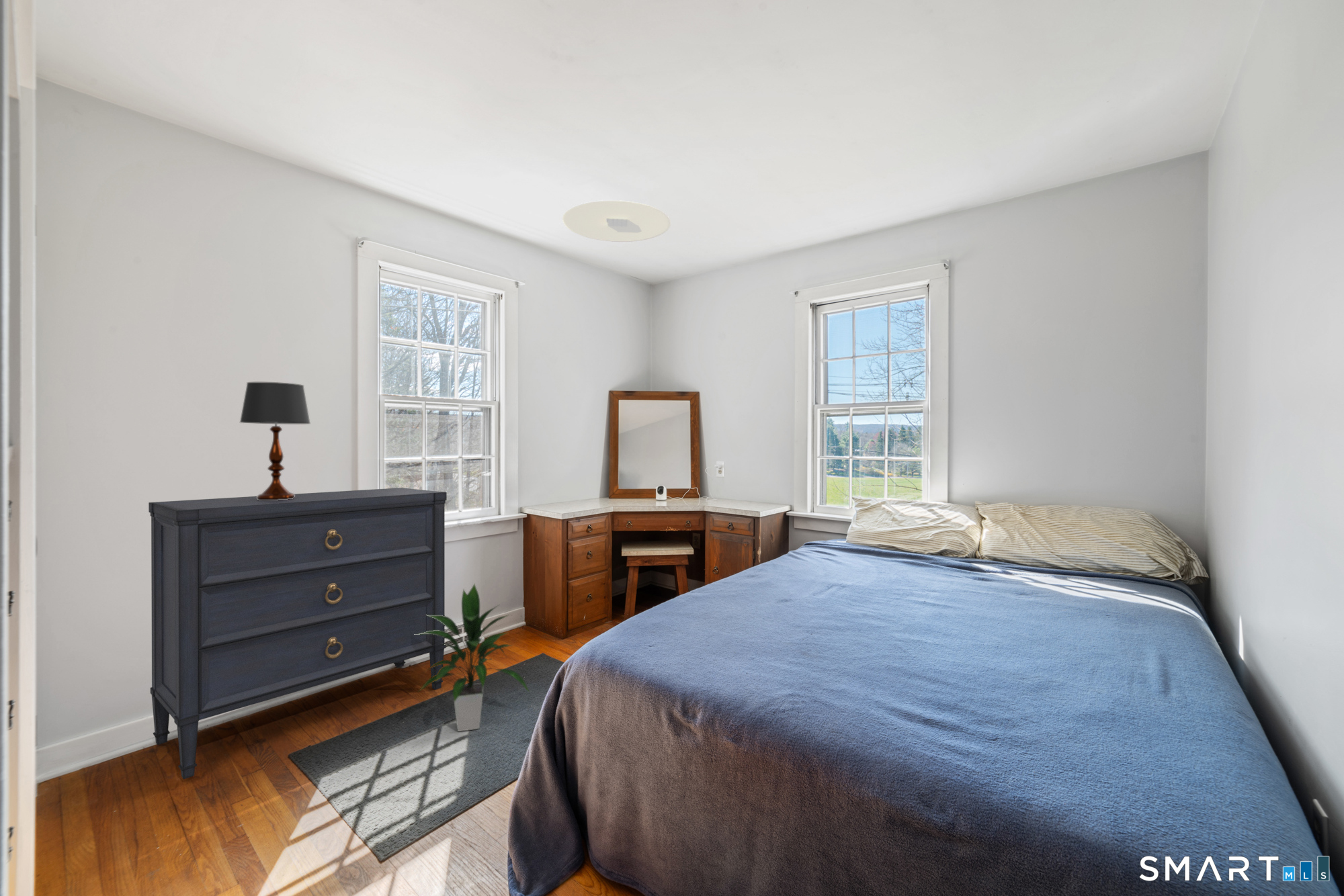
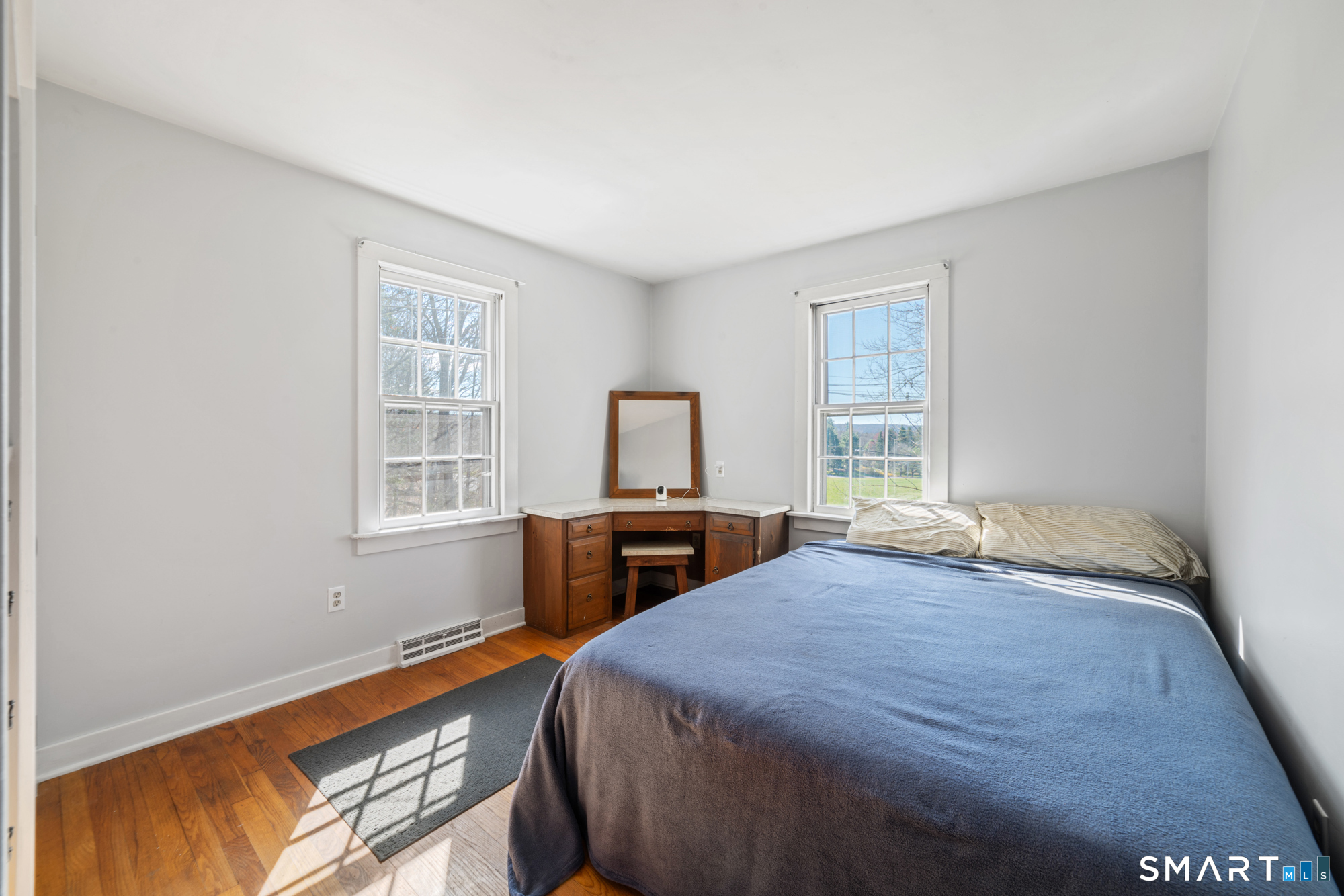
- table lamp [239,382,311,500]
- dresser [148,487,448,780]
- ceiling light [562,199,671,242]
- indoor plant [414,582,531,732]
